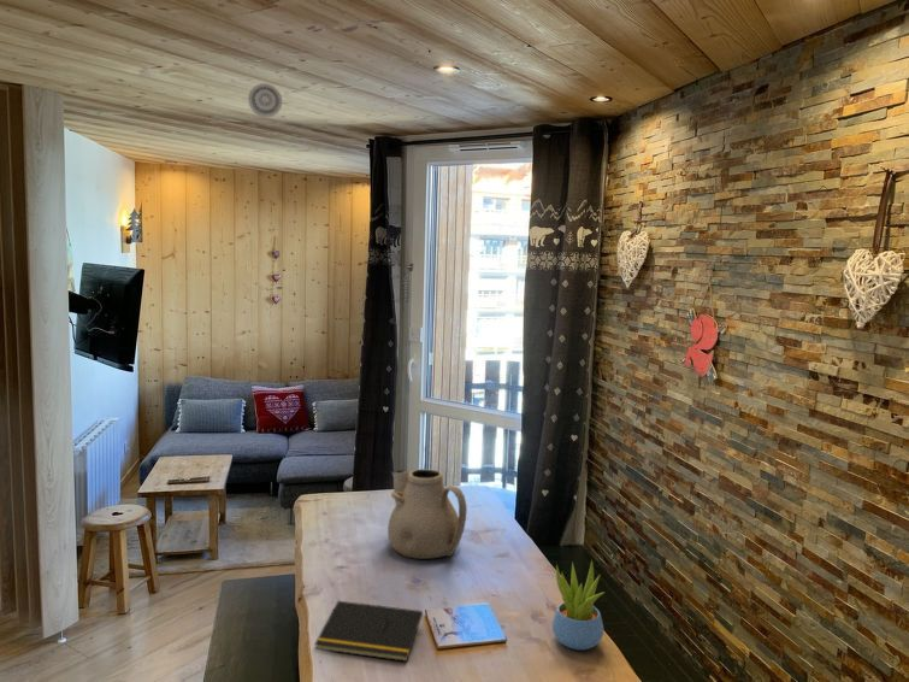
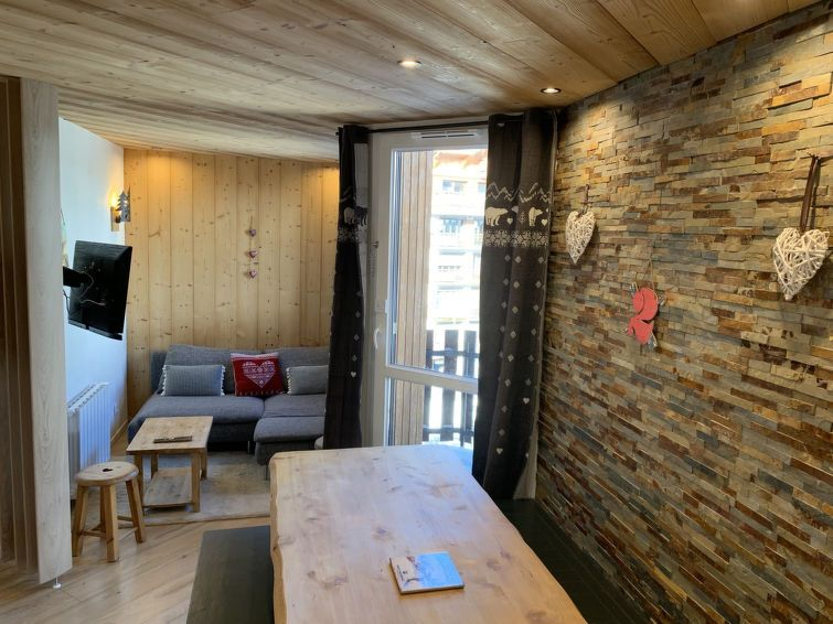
- teapot [386,468,468,560]
- succulent plant [551,558,607,651]
- smoke detector [247,82,283,119]
- notepad [313,600,424,663]
